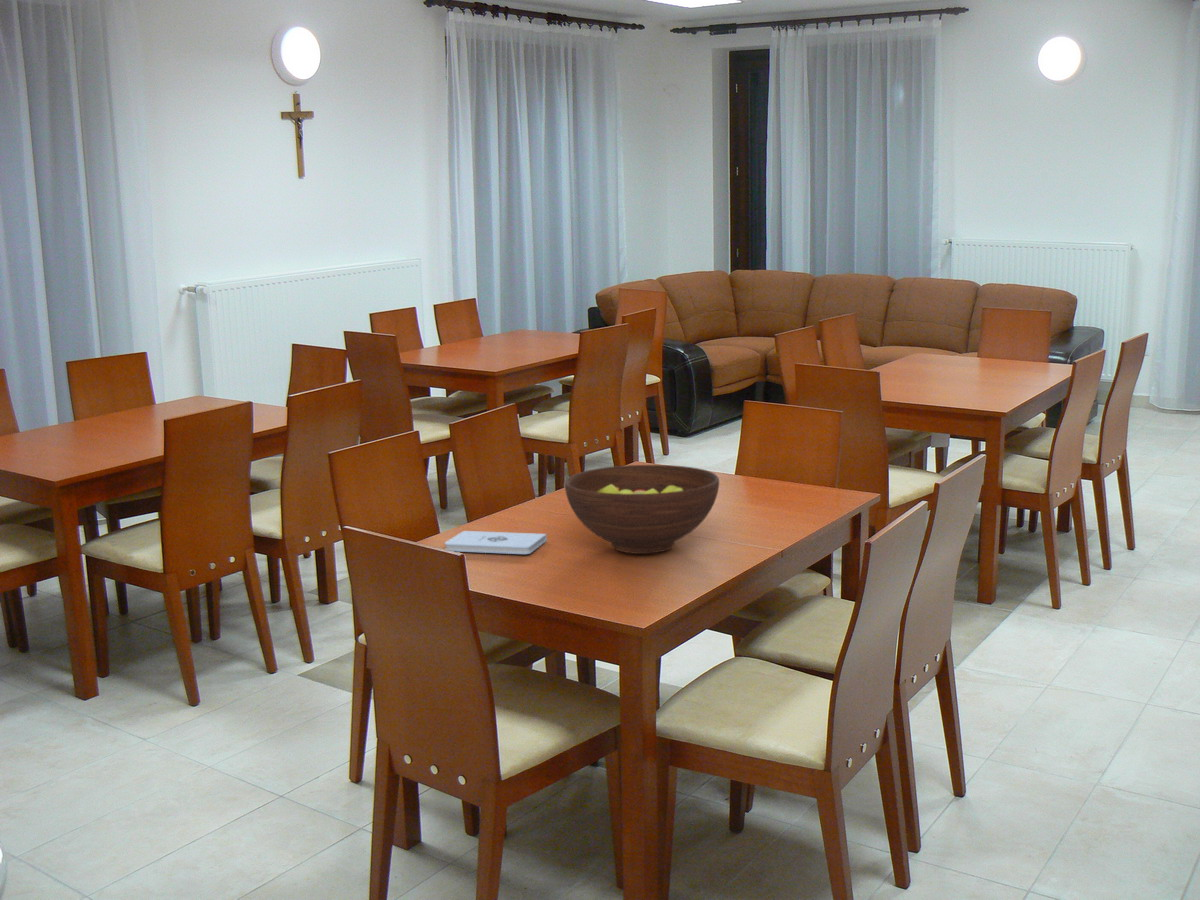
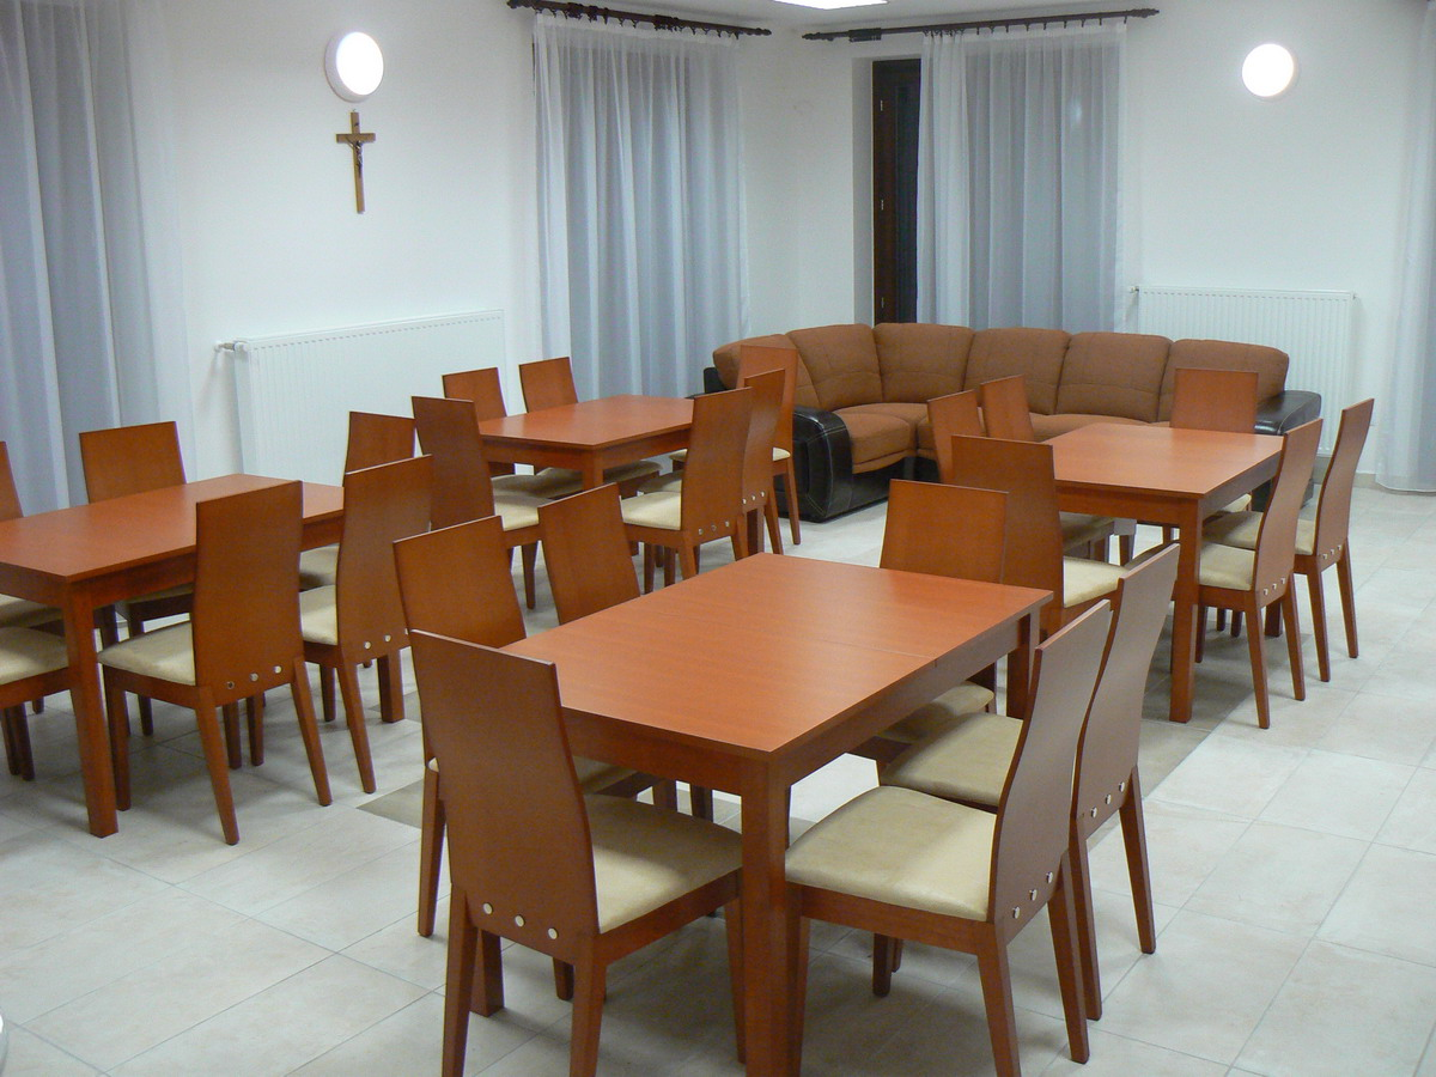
- fruit bowl [564,464,720,555]
- notepad [444,530,548,555]
